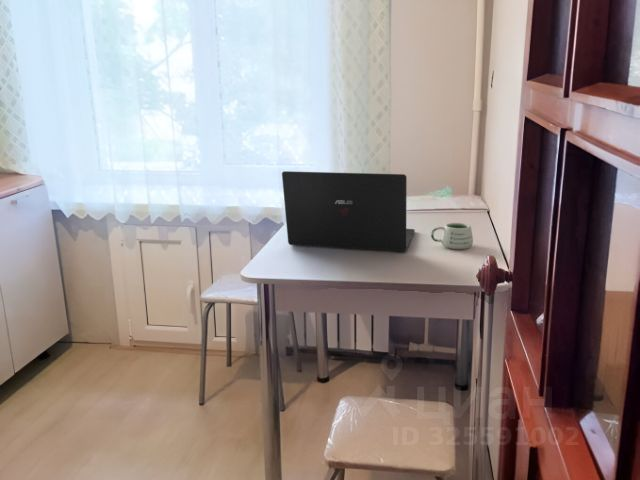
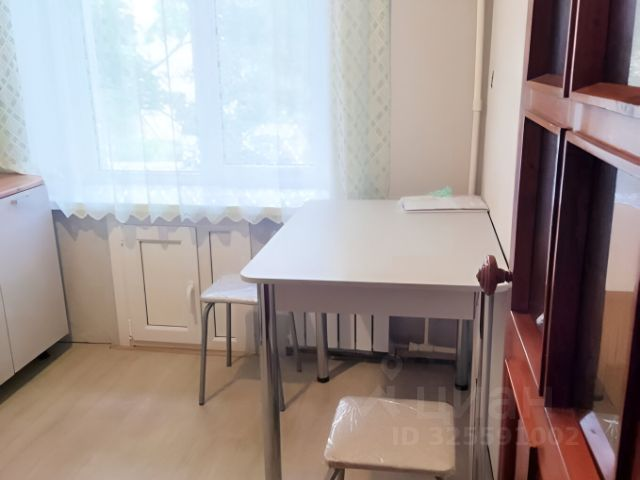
- mug [430,222,474,250]
- laptop [281,170,416,253]
